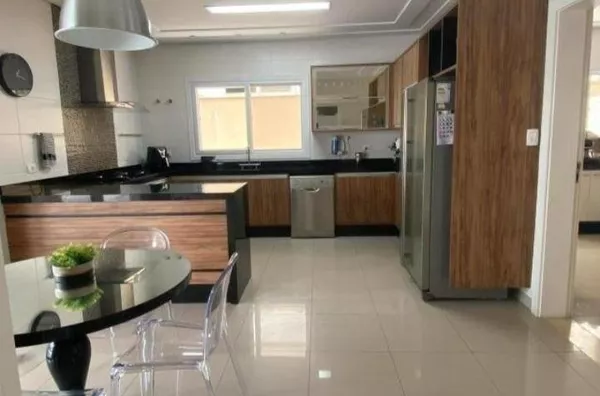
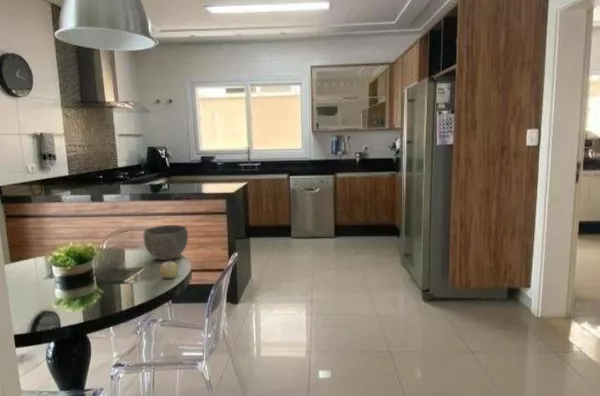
+ fruit [159,259,179,279]
+ bowl [143,224,189,261]
